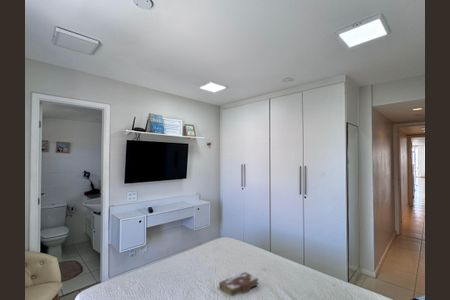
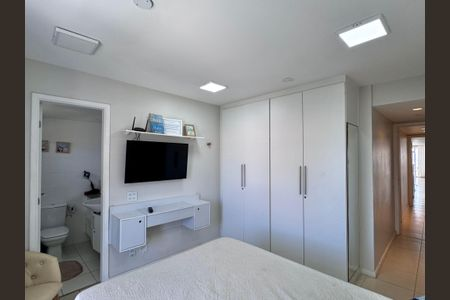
- book [218,271,259,297]
